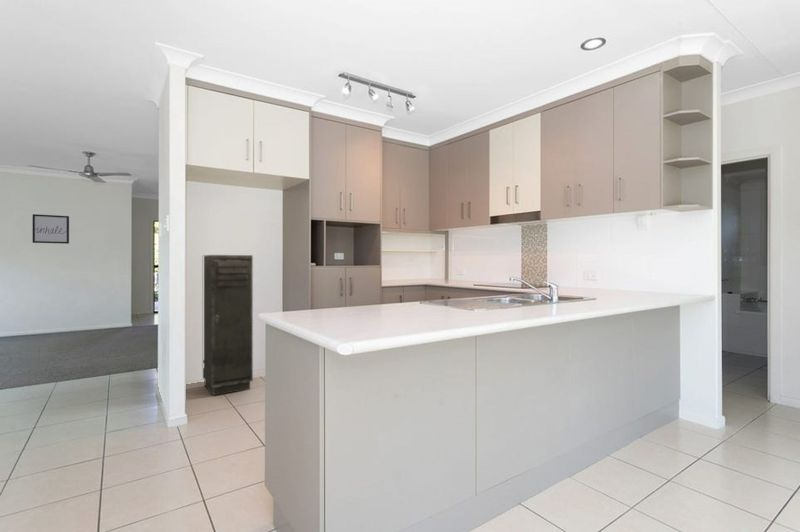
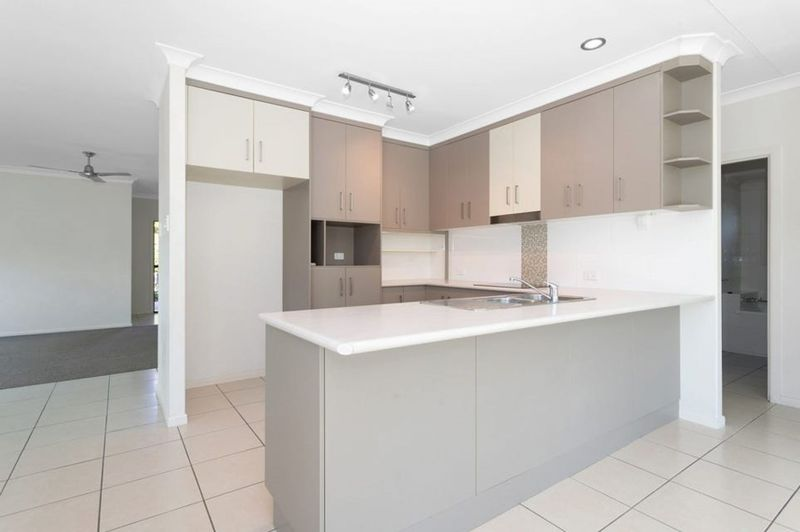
- wall art [32,213,70,245]
- storage cabinet [202,254,254,397]
